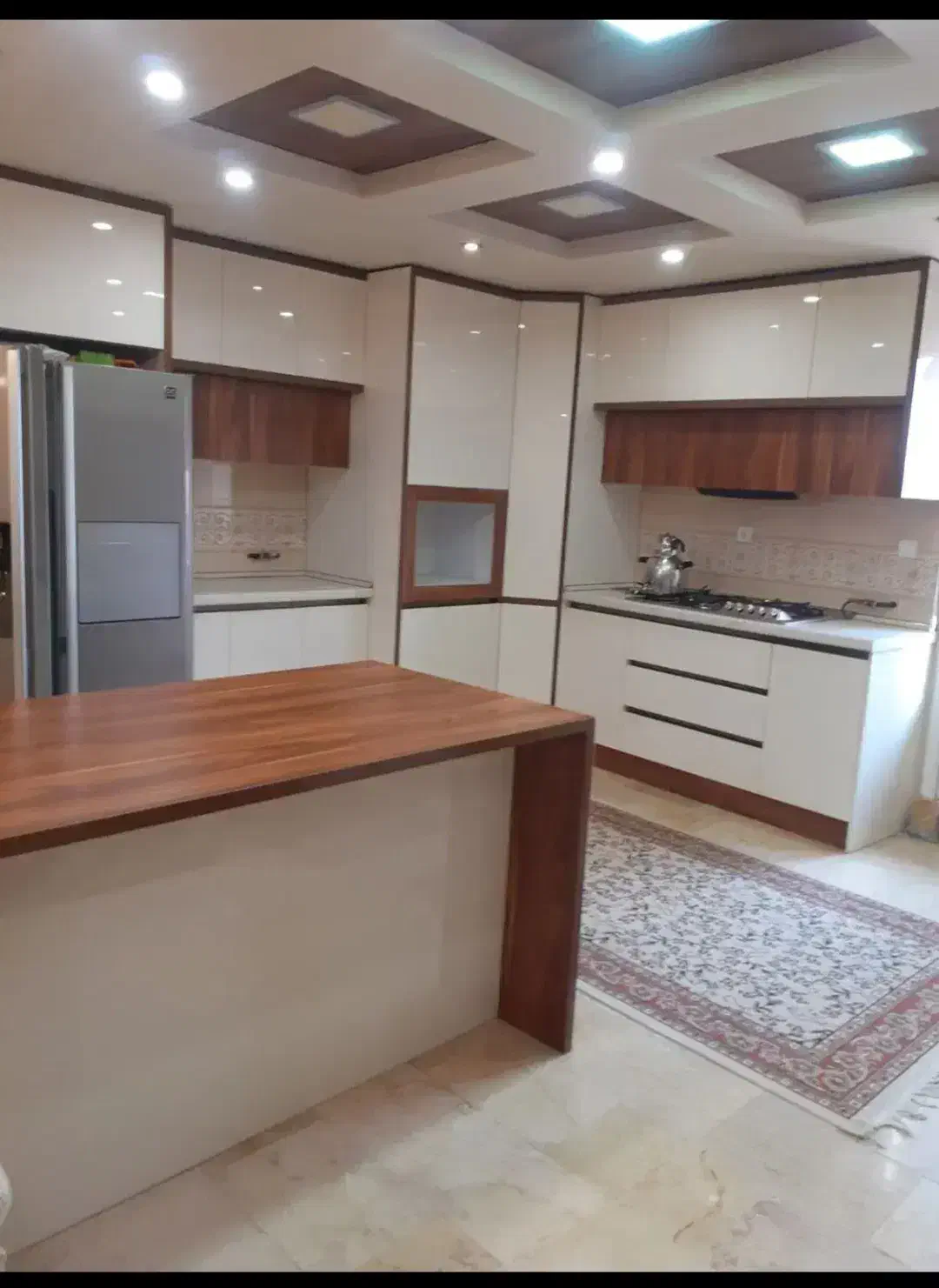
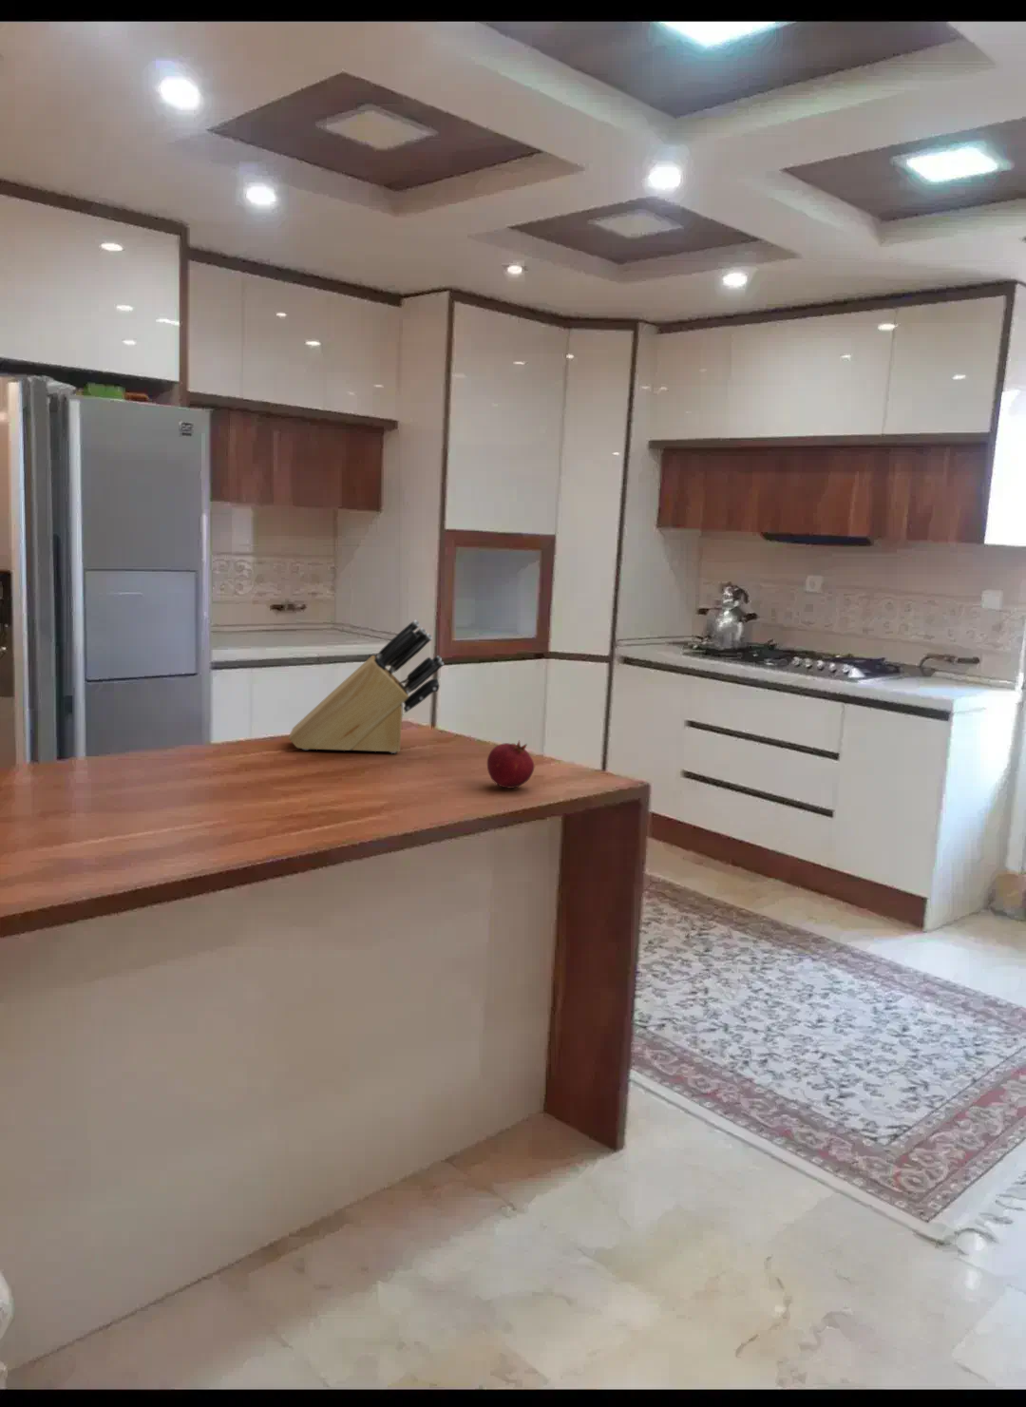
+ knife block [287,619,445,755]
+ fruit [486,740,534,790]
